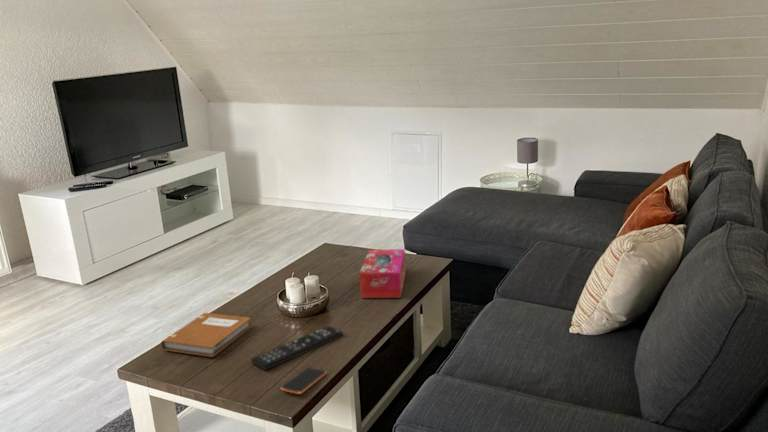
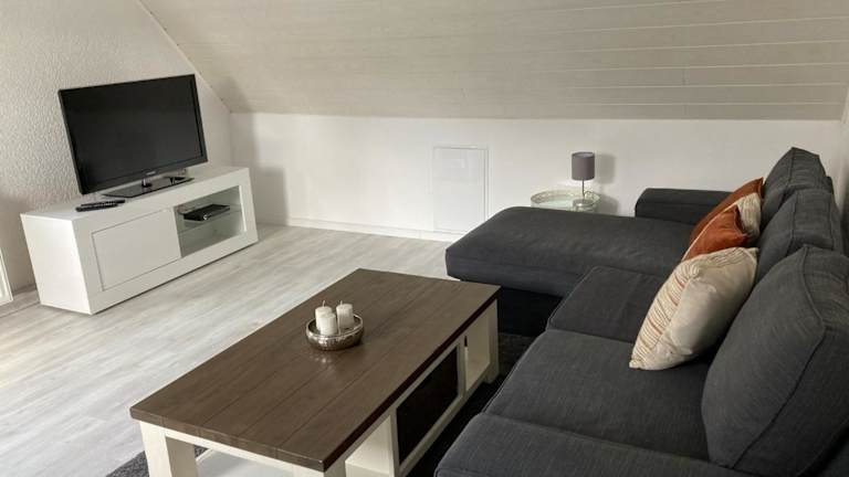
- remote control [250,325,344,372]
- tissue box [358,248,407,299]
- notebook [160,312,253,358]
- smartphone [279,367,328,395]
